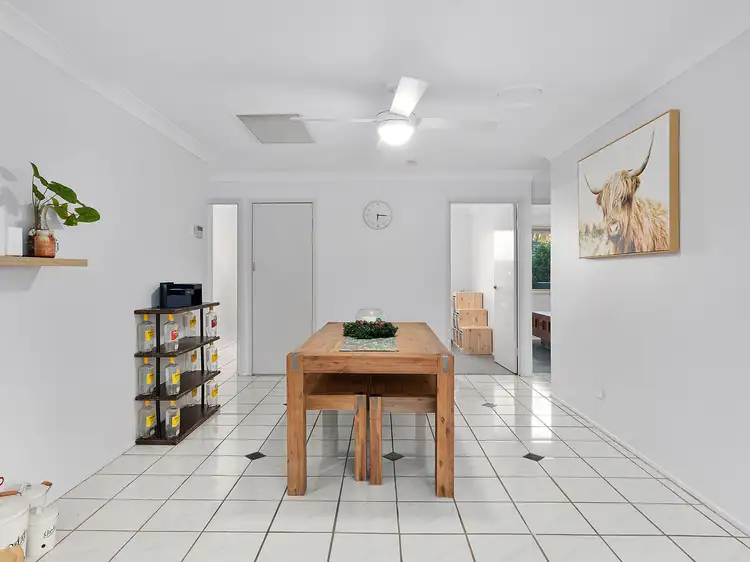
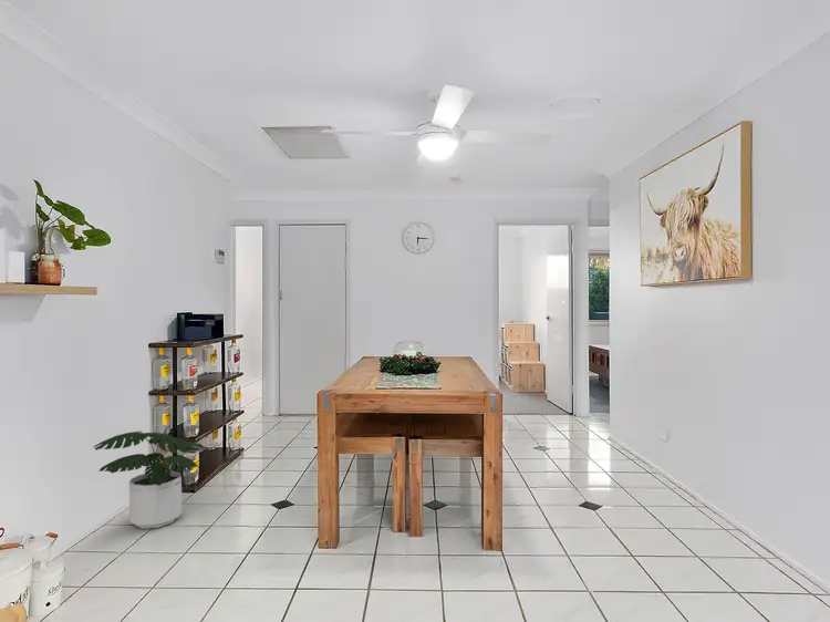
+ potted plant [92,431,209,530]
